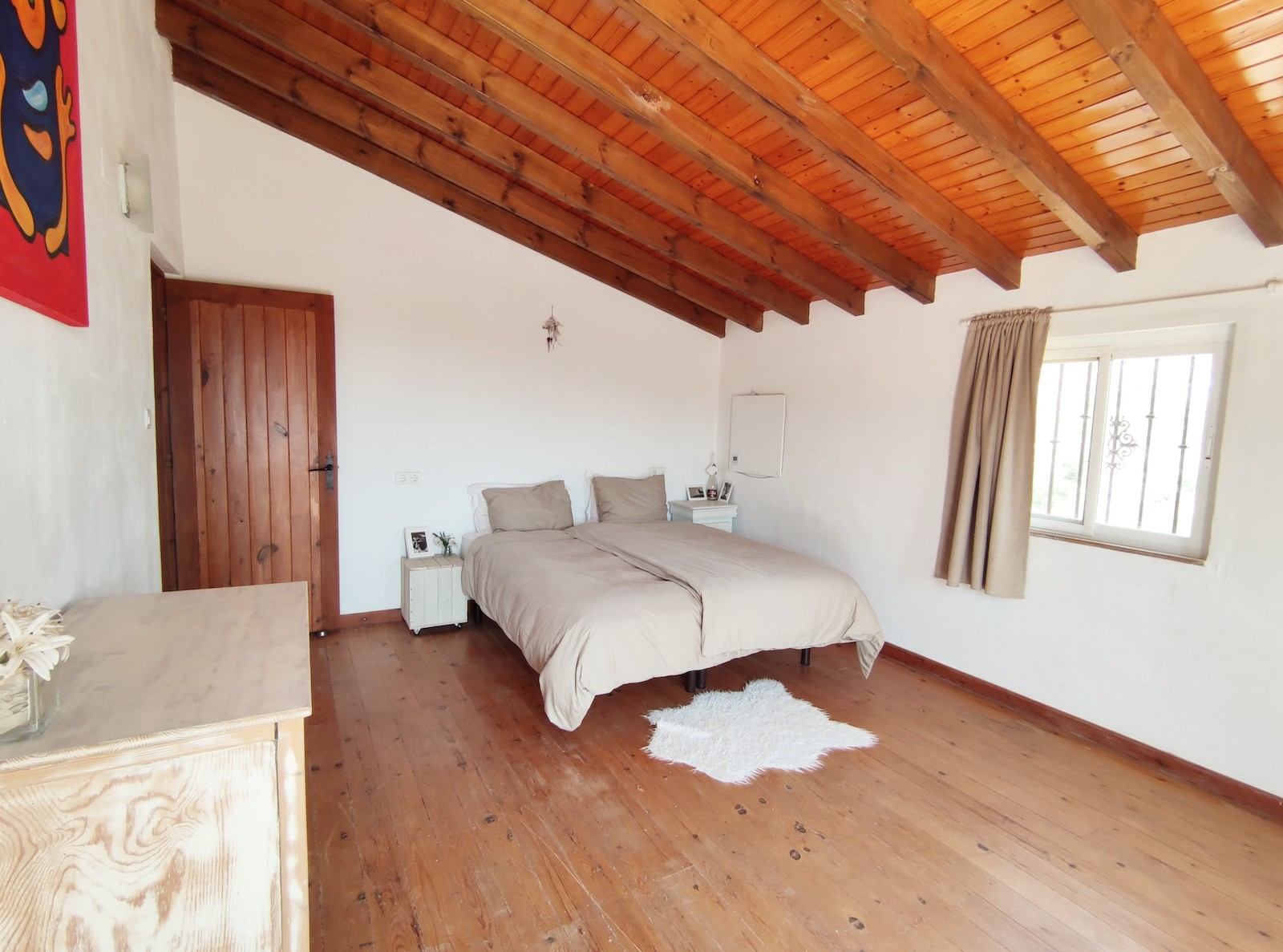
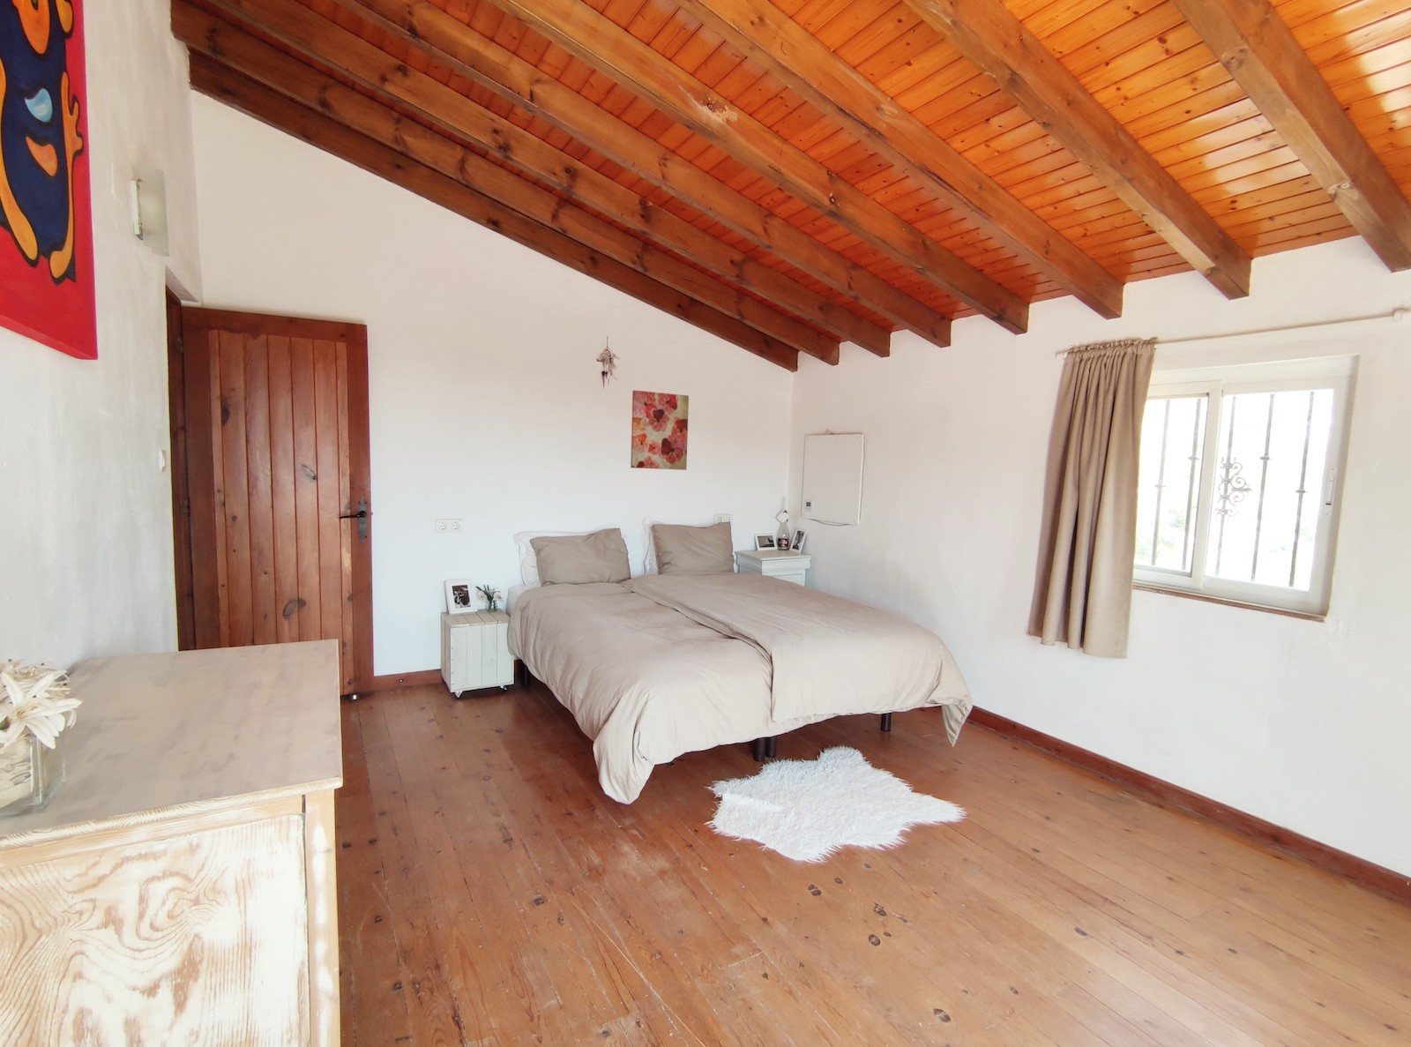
+ wall art [630,389,690,471]
